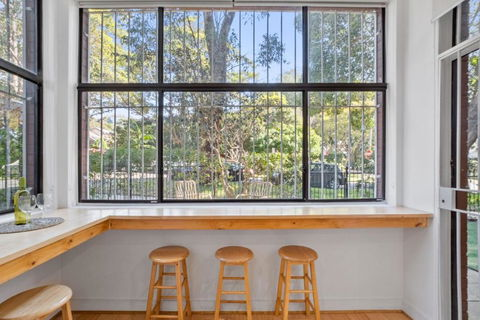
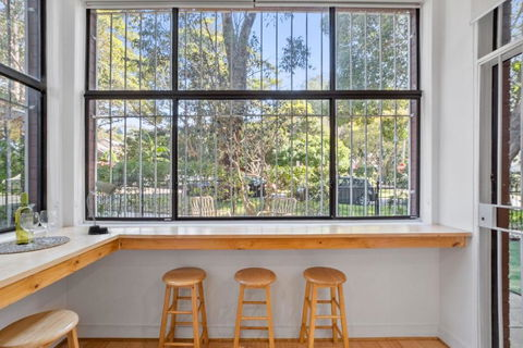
+ desk lamp [86,179,118,236]
